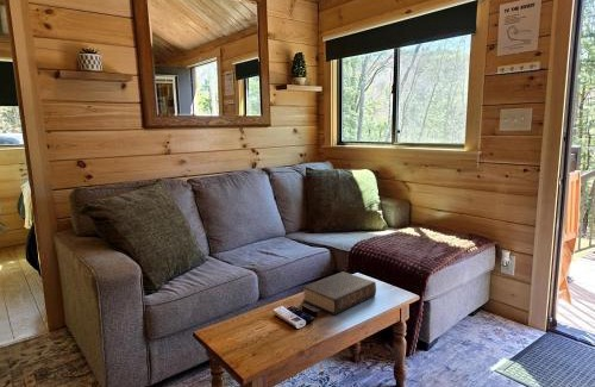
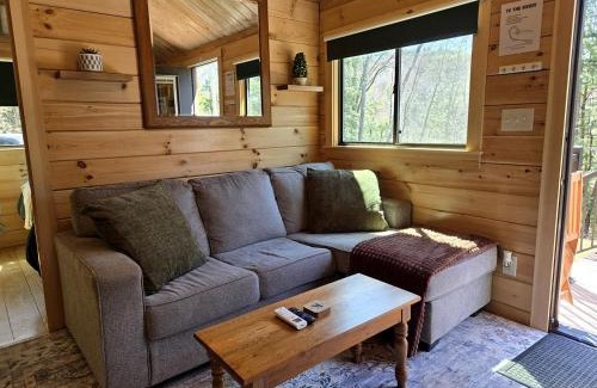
- book [301,270,377,316]
